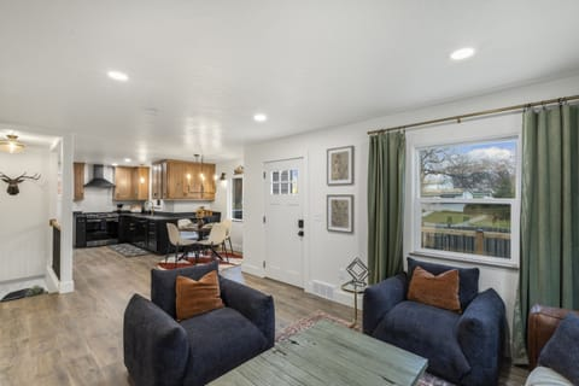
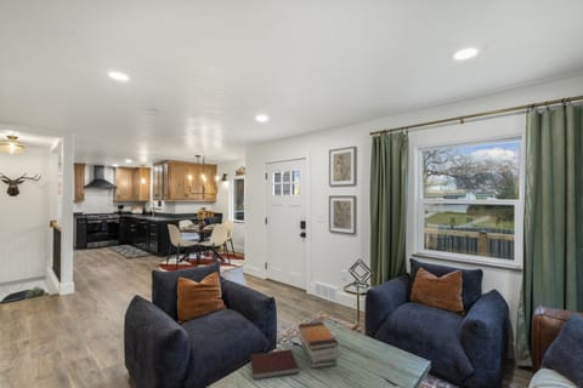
+ notebook [250,348,300,381]
+ book stack [298,320,340,369]
